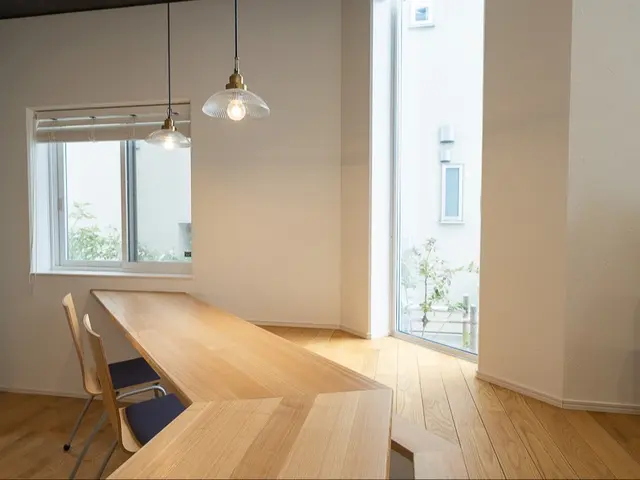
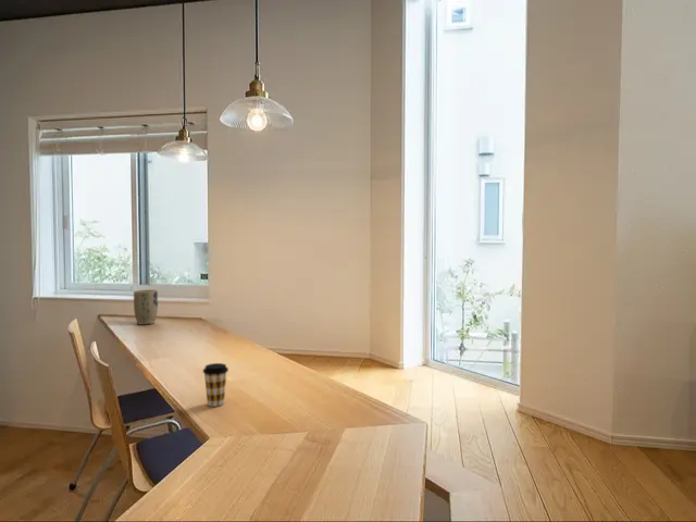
+ plant pot [133,288,159,326]
+ coffee cup [202,362,229,408]
